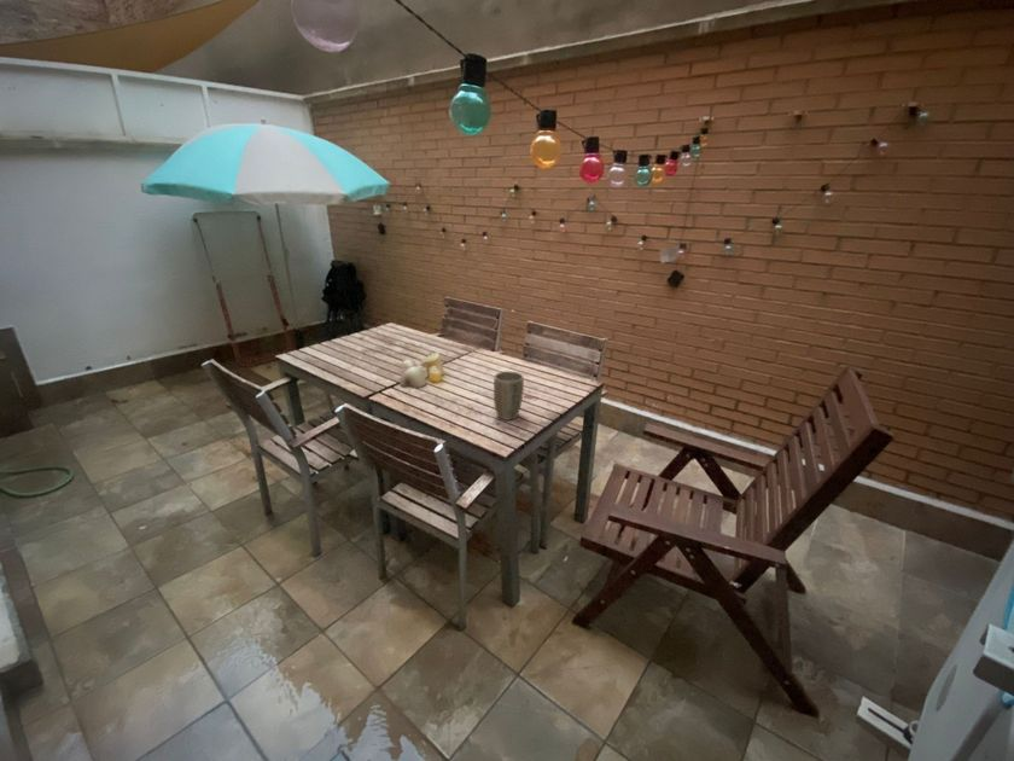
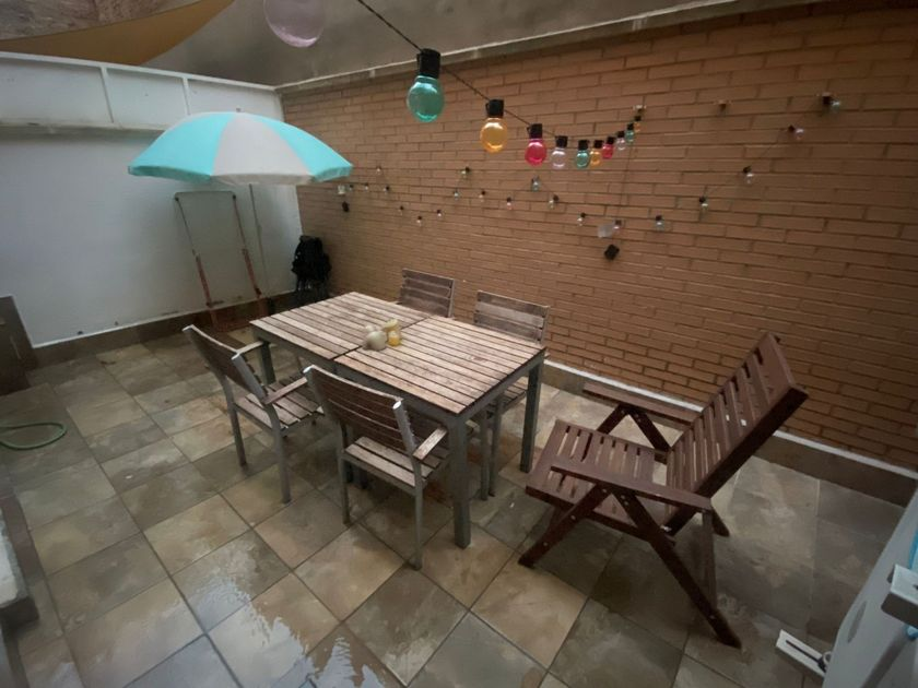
- plant pot [493,370,525,422]
